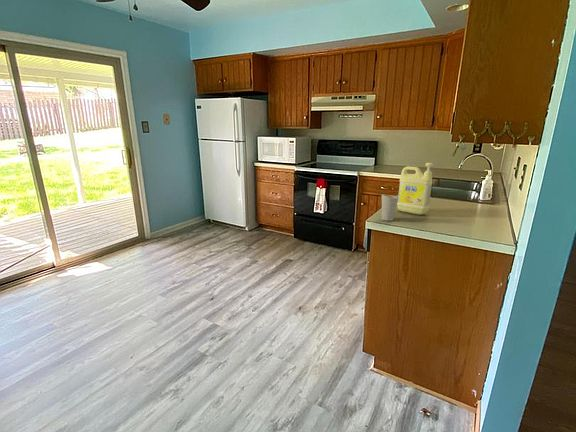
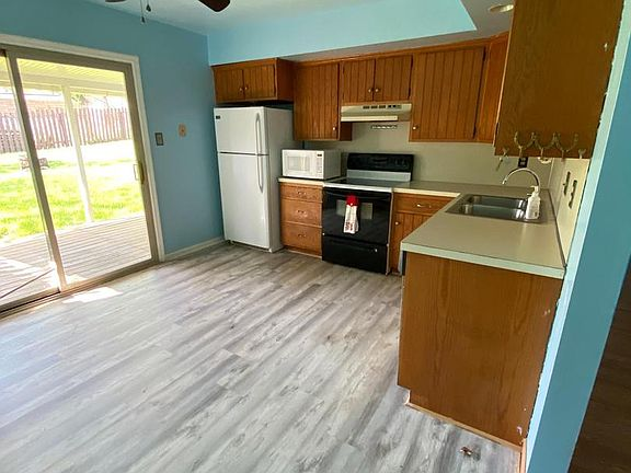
- detergent [397,162,434,216]
- cup [381,193,398,222]
